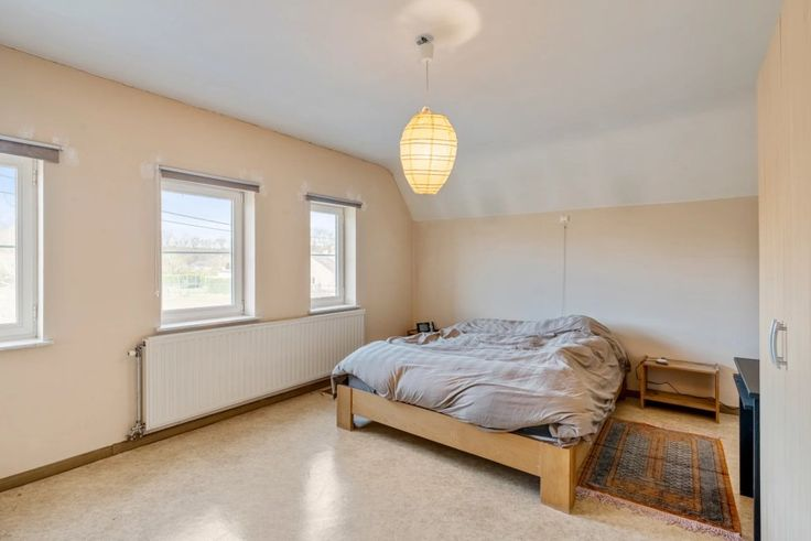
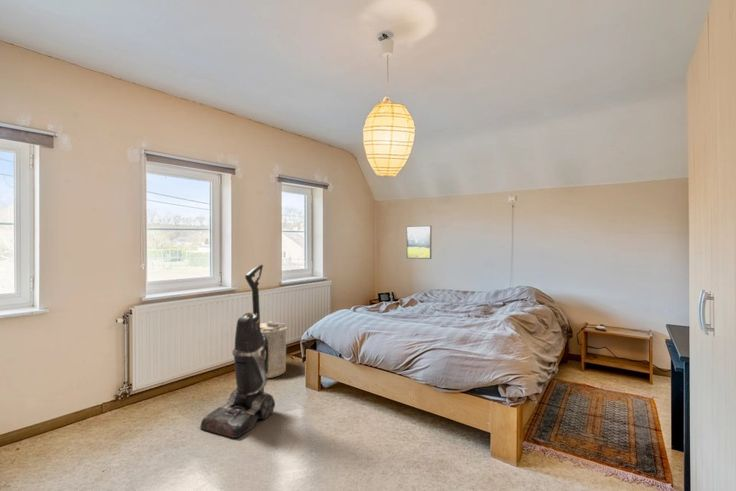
+ vacuum cleaner [200,264,276,439]
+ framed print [406,225,432,260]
+ laundry hamper [260,320,289,379]
